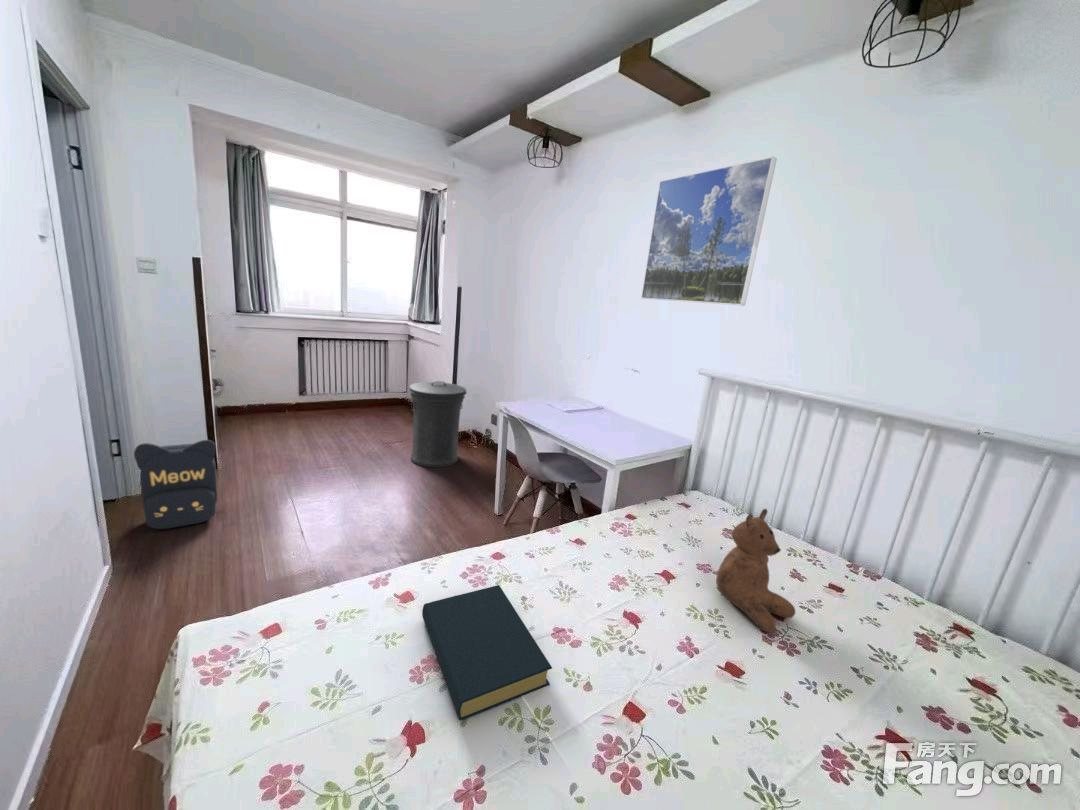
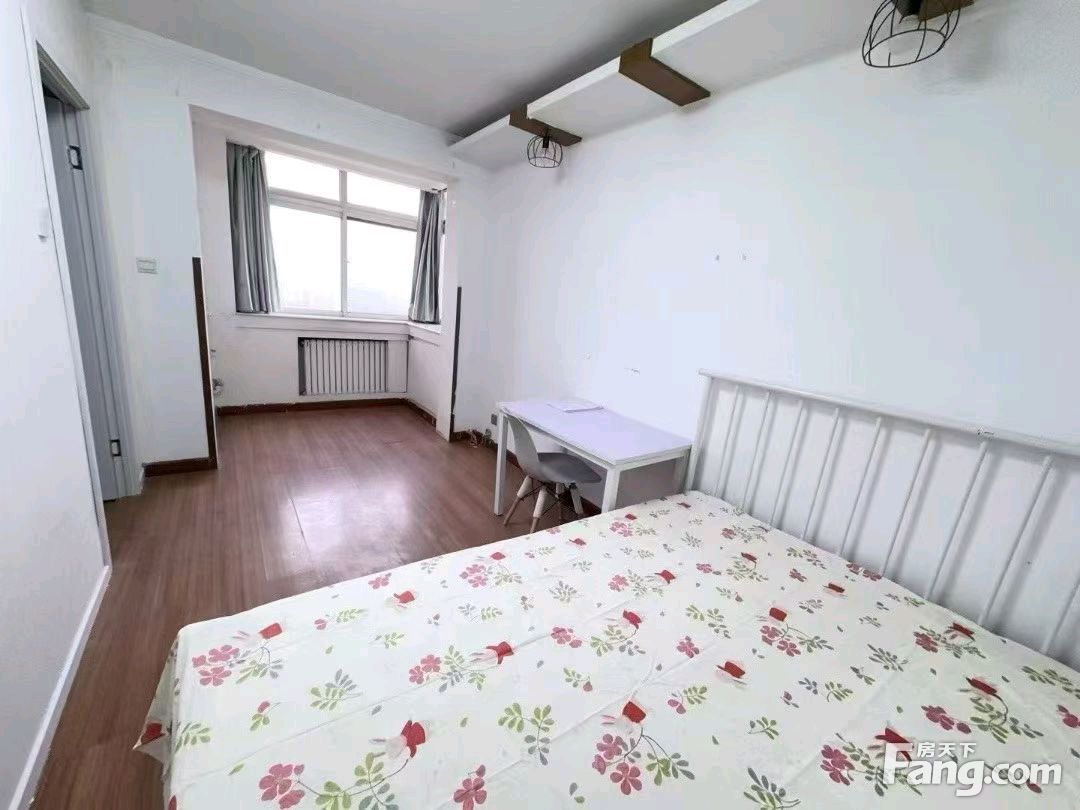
- trash can [408,380,468,468]
- teddy bear [715,508,796,634]
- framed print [640,156,778,307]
- backpack [133,439,218,530]
- hardback book [421,584,553,721]
